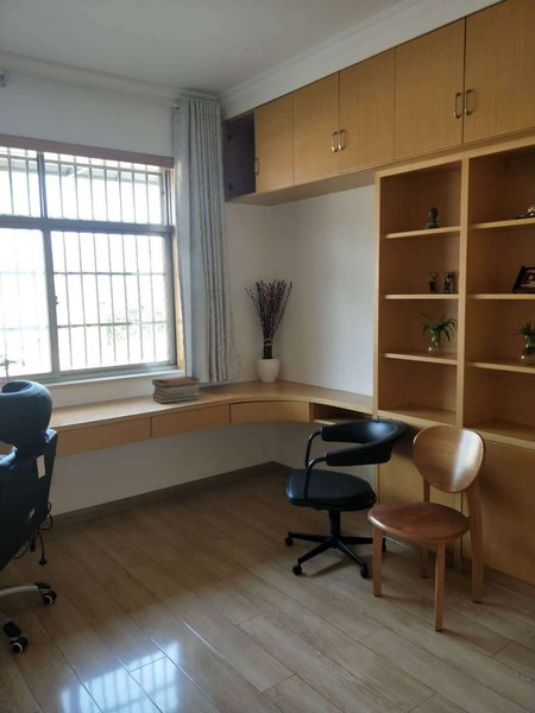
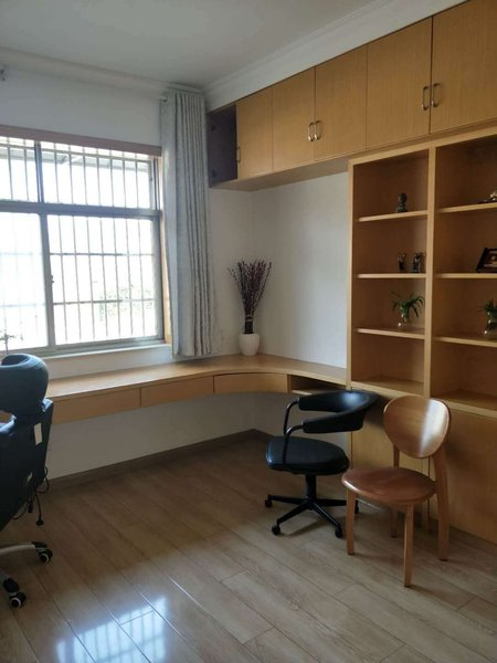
- book stack [151,376,201,404]
